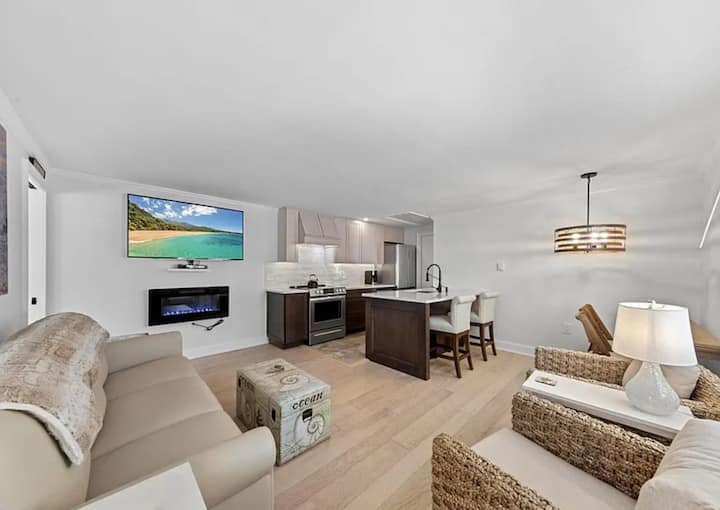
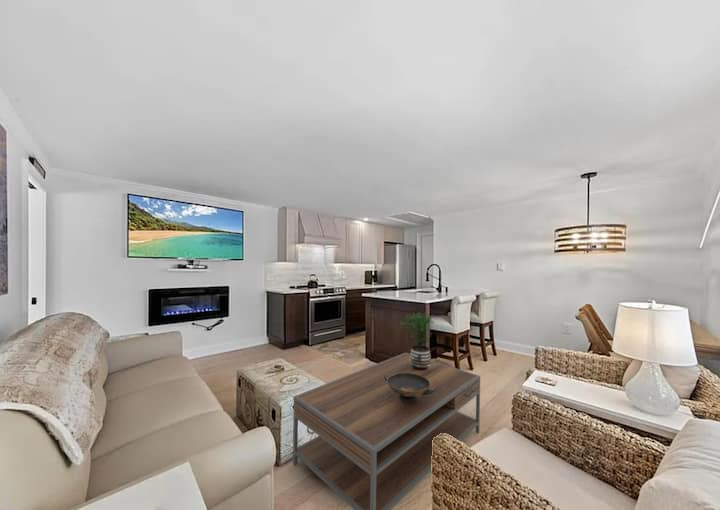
+ coffee table [292,352,481,510]
+ decorative bowl [384,373,435,403]
+ potted plant [399,311,438,370]
